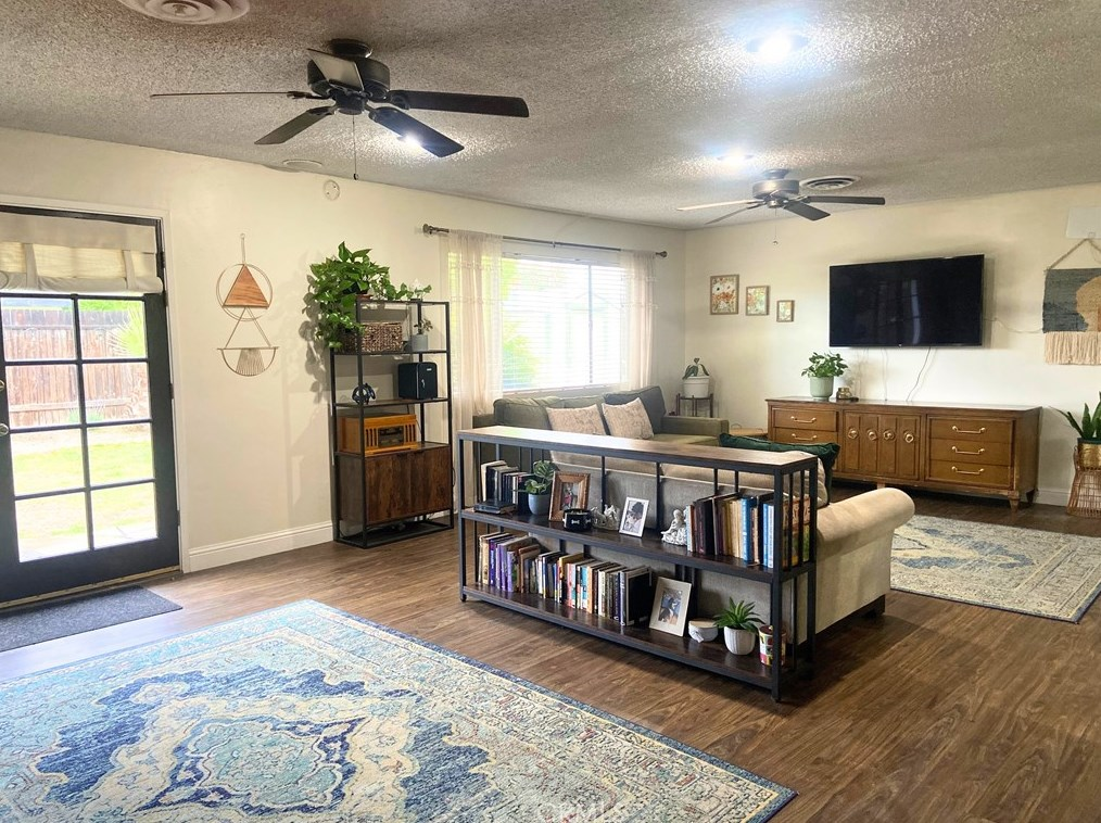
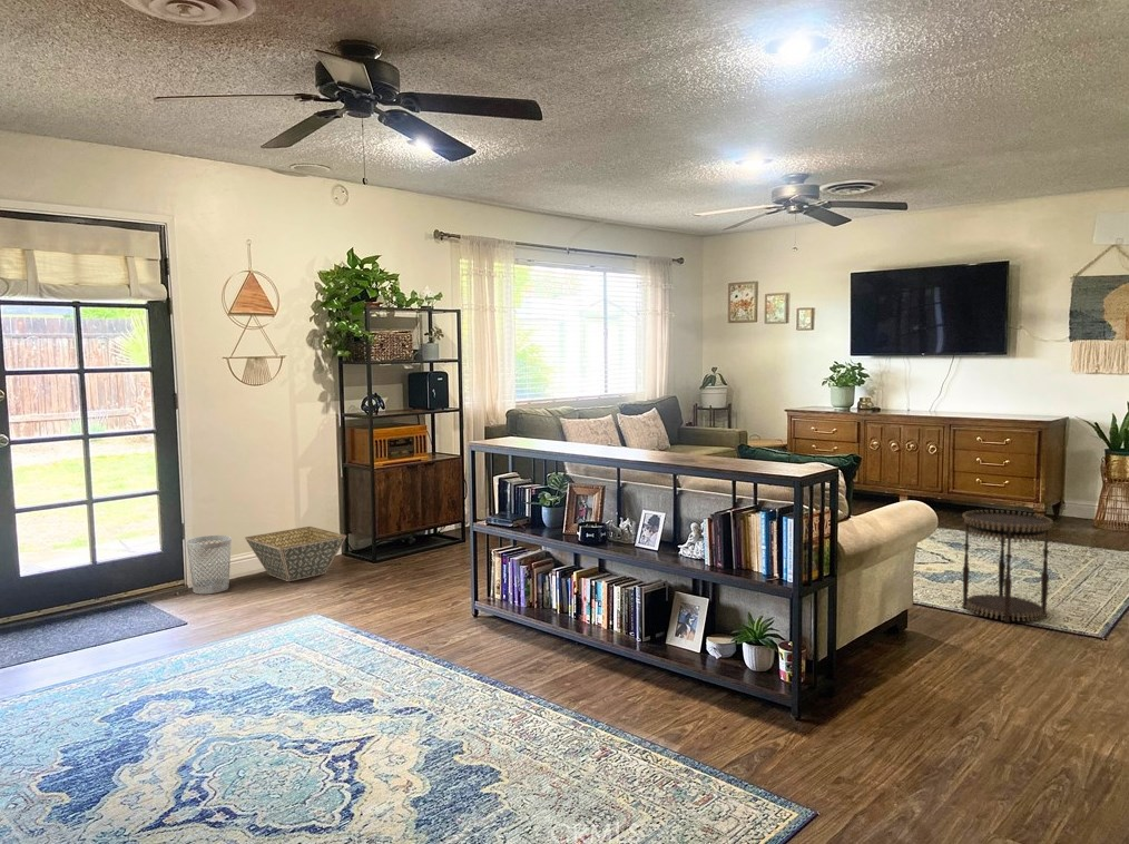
+ wastebasket [186,534,233,595]
+ basket [244,526,347,583]
+ side table [961,509,1054,624]
